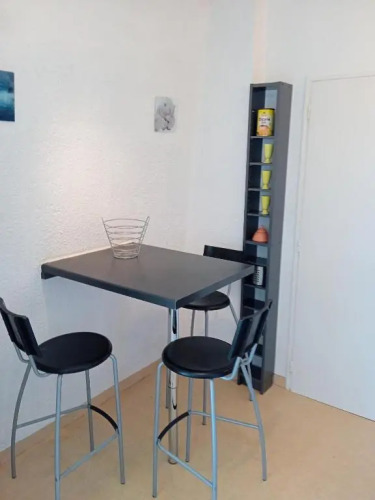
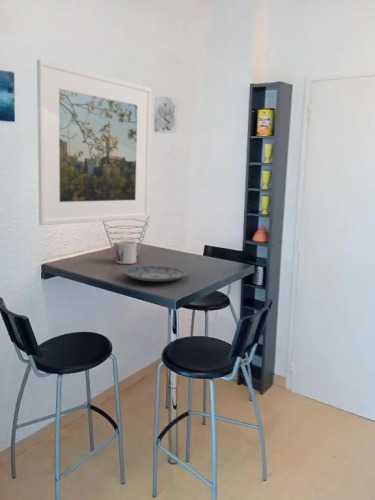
+ mug [112,240,138,265]
+ plate [123,265,188,283]
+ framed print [36,58,152,226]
